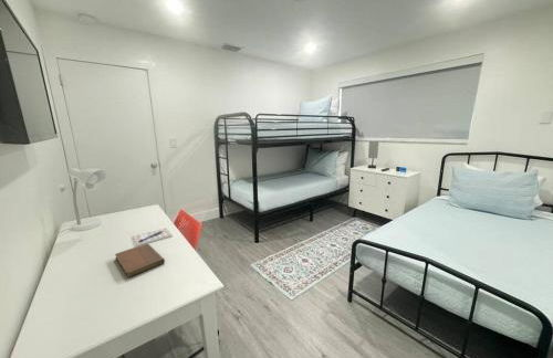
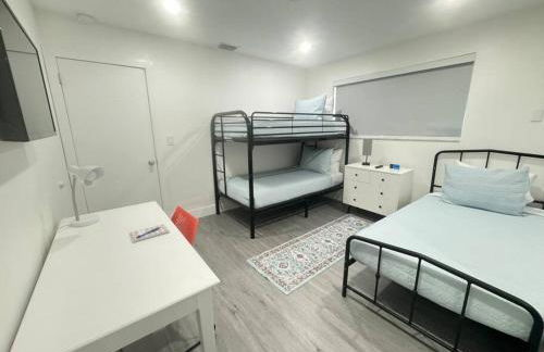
- notebook [114,242,166,278]
